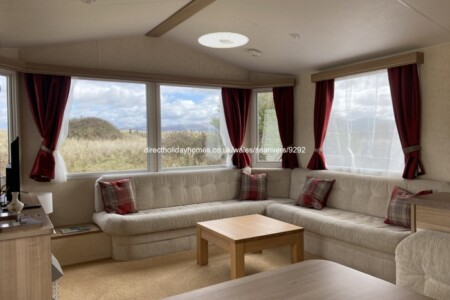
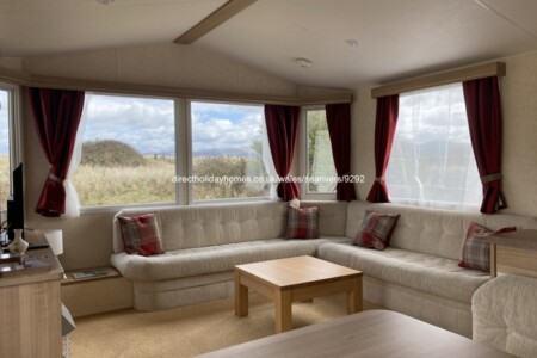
- ceiling light [197,31,249,49]
